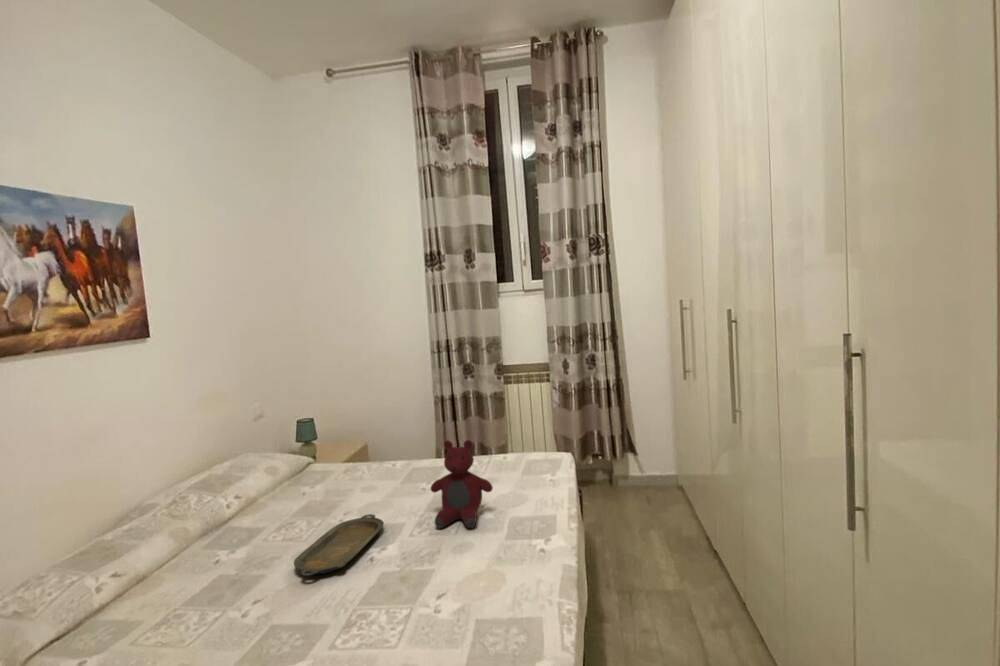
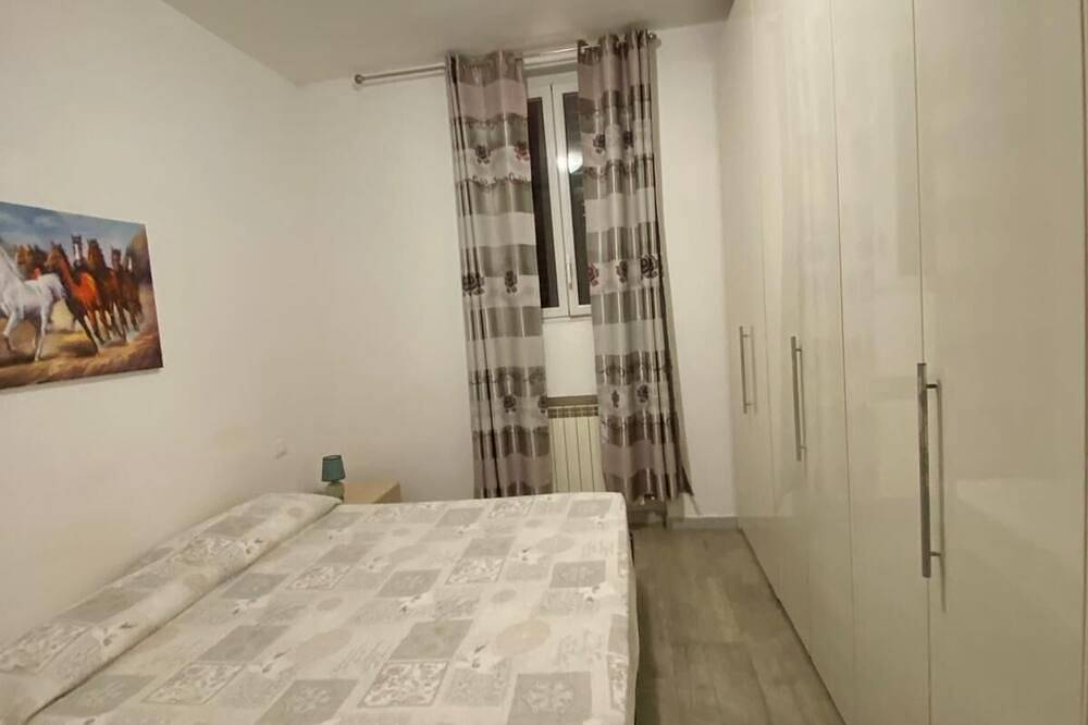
- serving tray [293,513,385,577]
- teddy bear [430,439,494,529]
